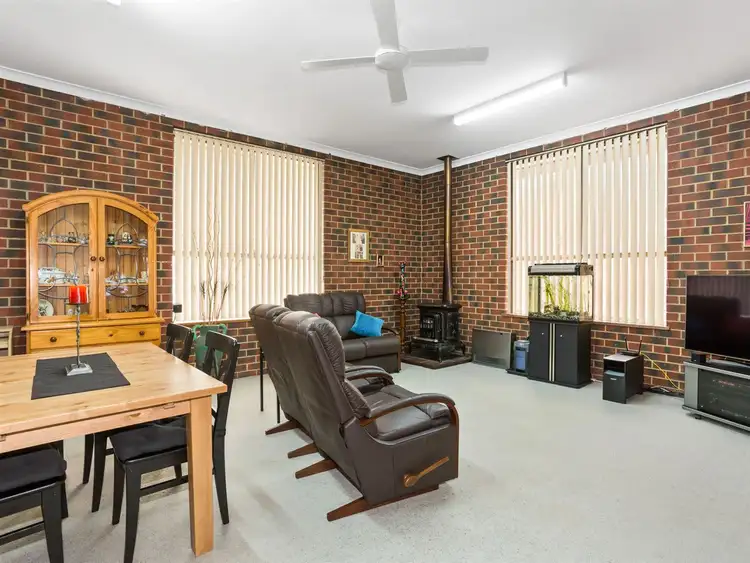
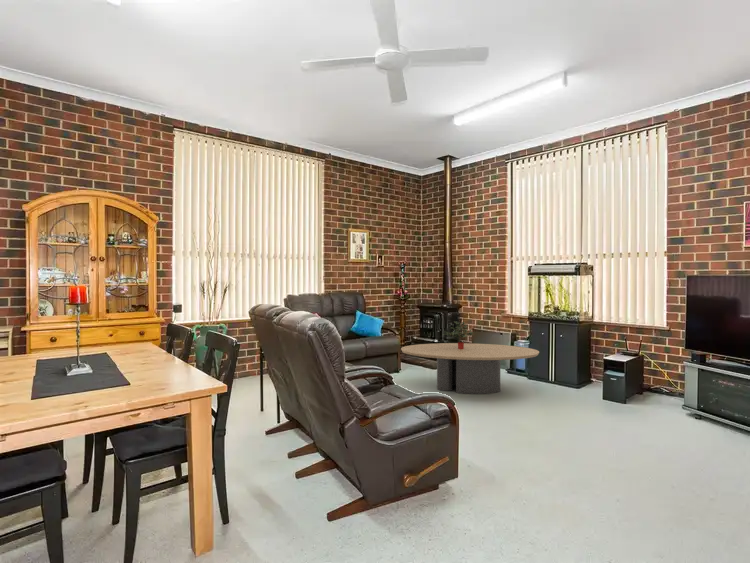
+ potted plant [443,321,478,349]
+ coffee table [400,342,540,395]
